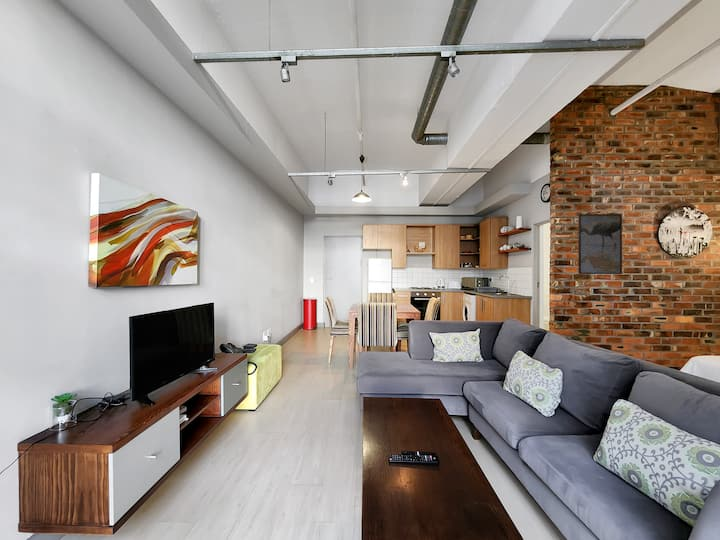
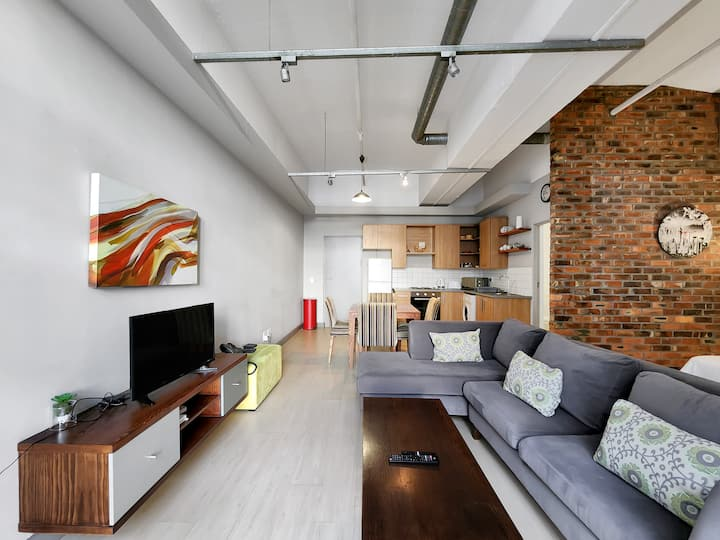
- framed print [577,213,623,275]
